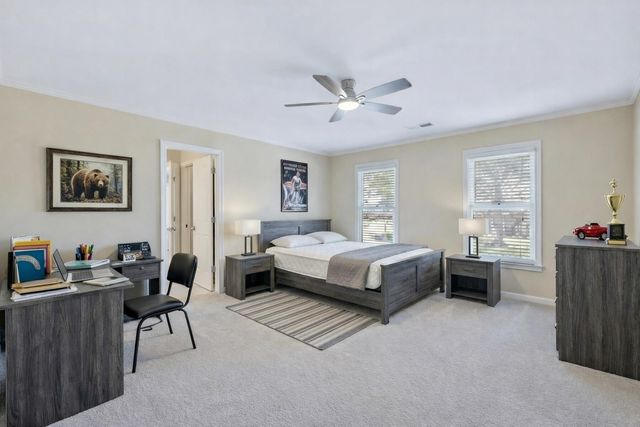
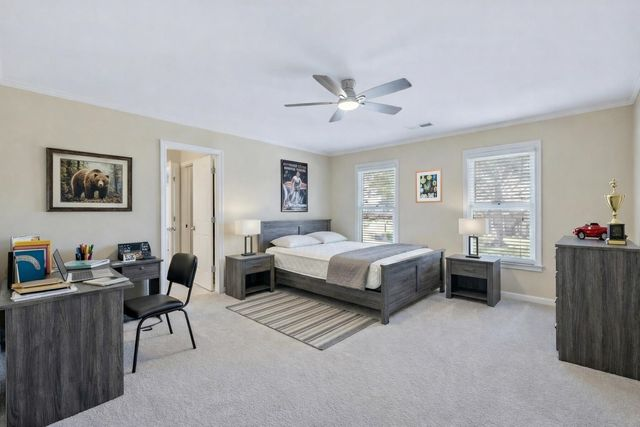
+ wall art [414,168,443,204]
